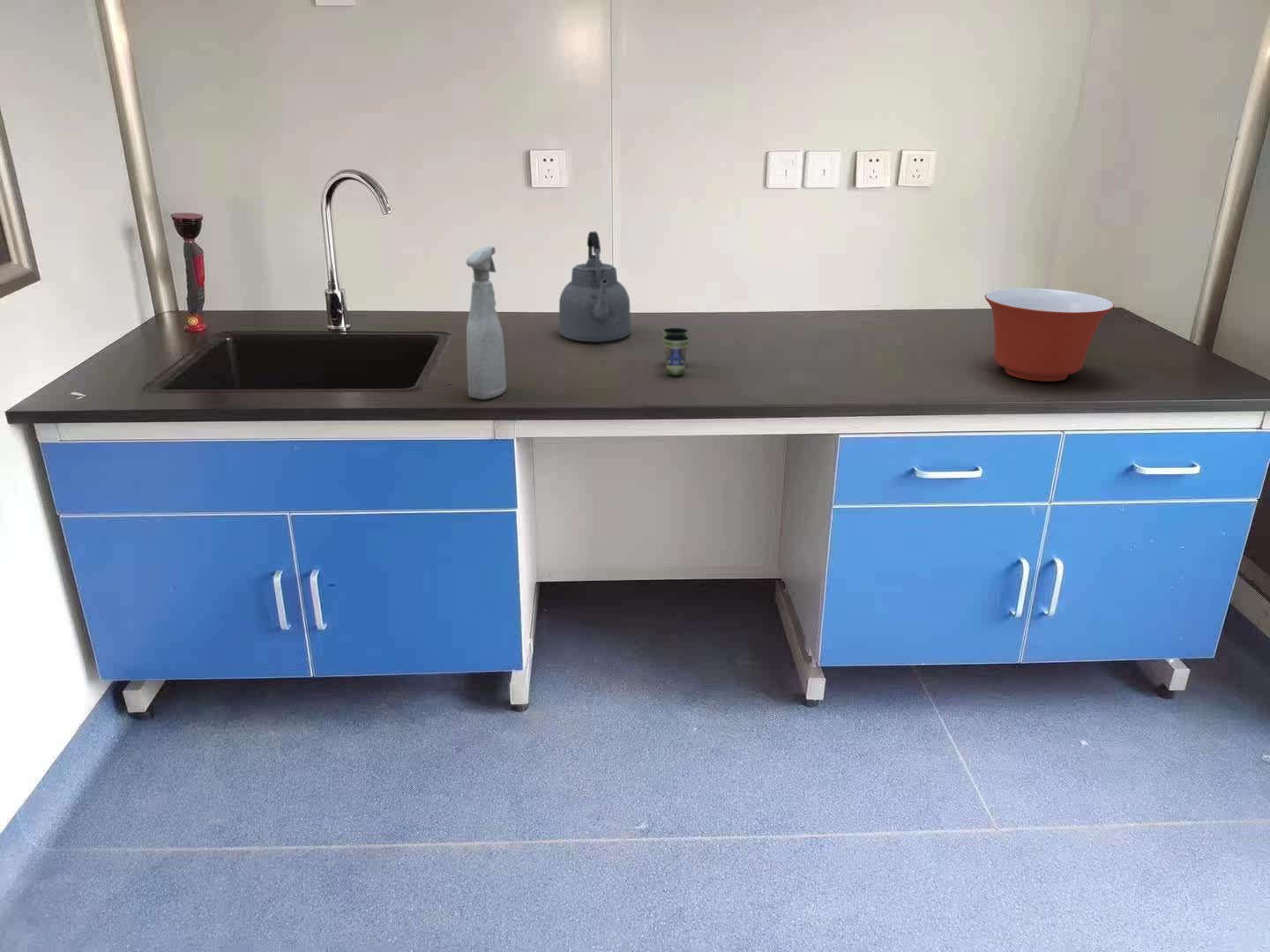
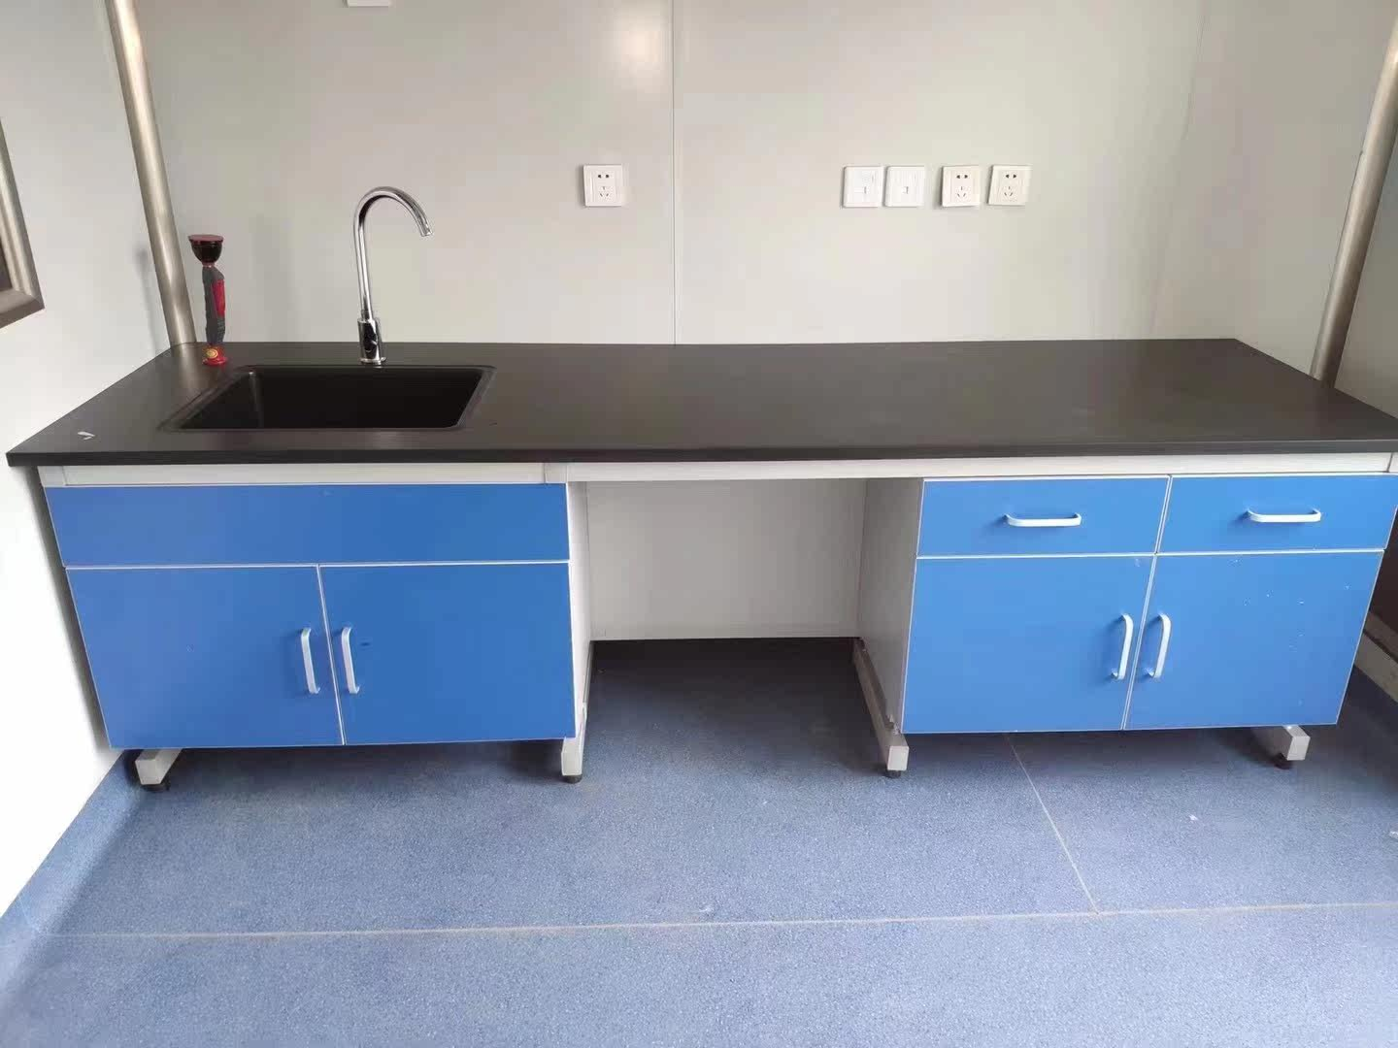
- cup [661,327,691,376]
- spray bottle [465,245,507,400]
- kettle [558,231,631,343]
- mixing bowl [984,287,1115,383]
